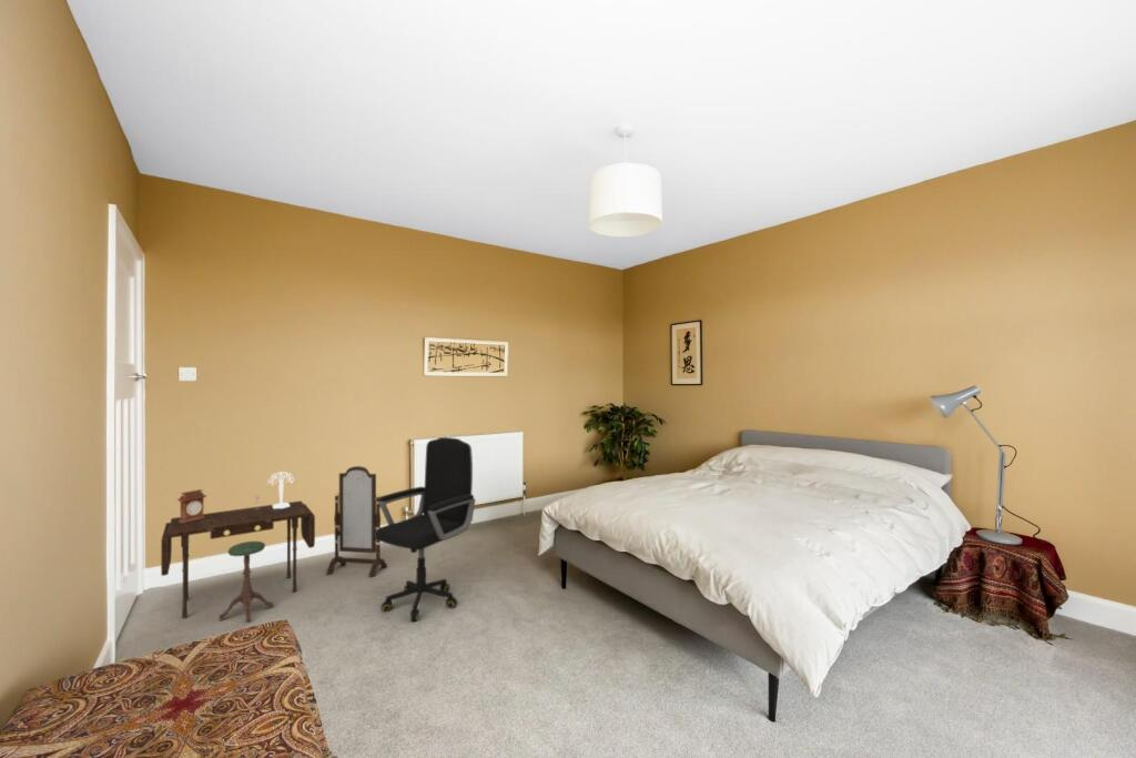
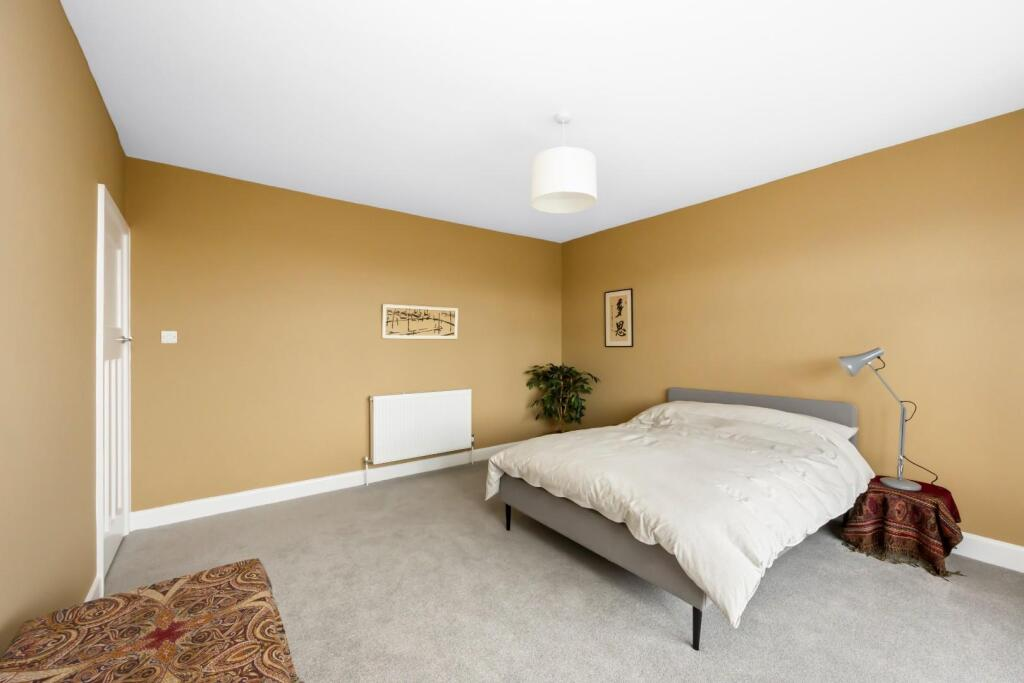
- office chair [375,436,477,623]
- desk [160,465,388,623]
